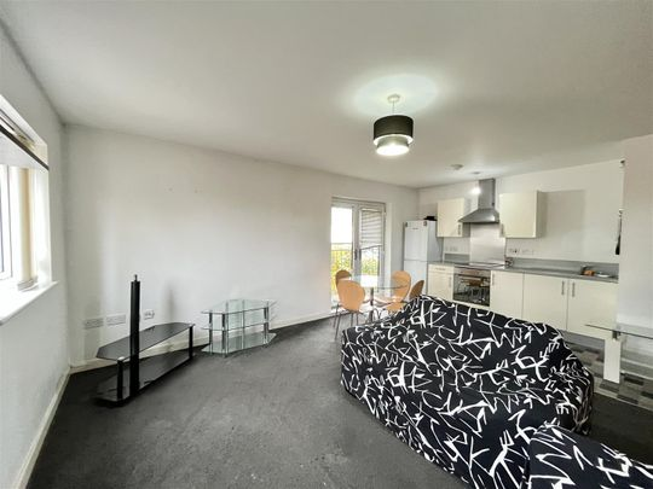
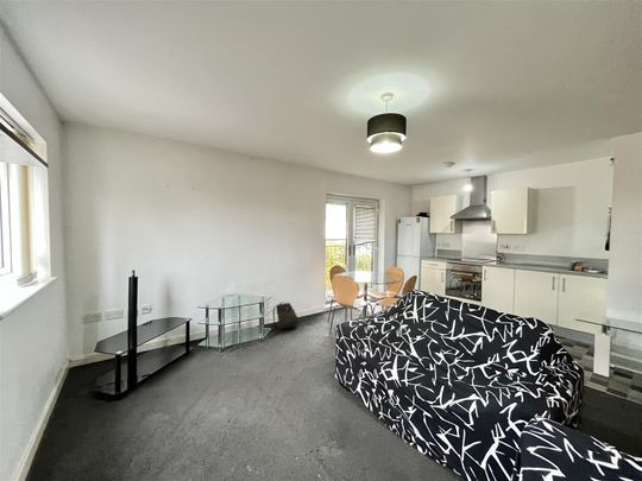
+ backpack [272,300,301,330]
